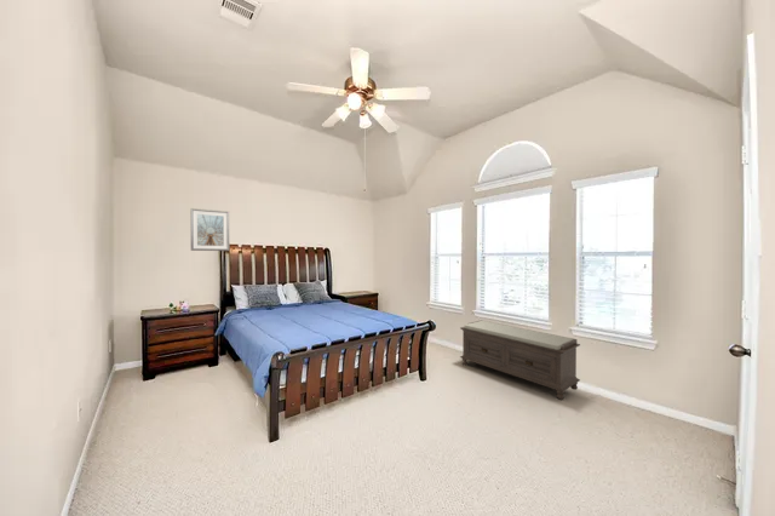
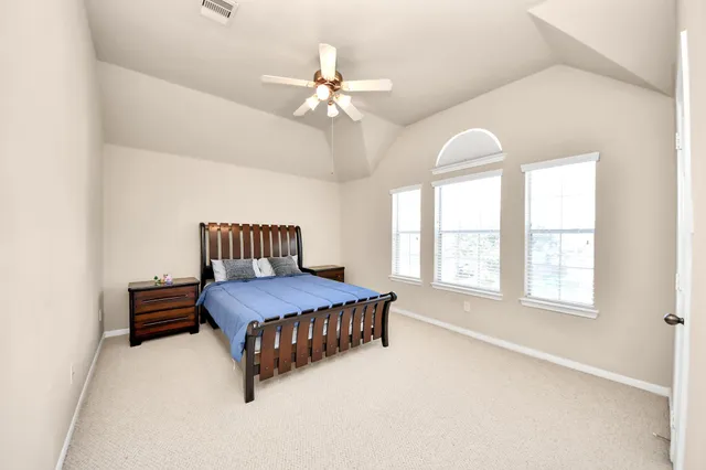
- picture frame [189,207,230,252]
- bench [459,319,581,401]
